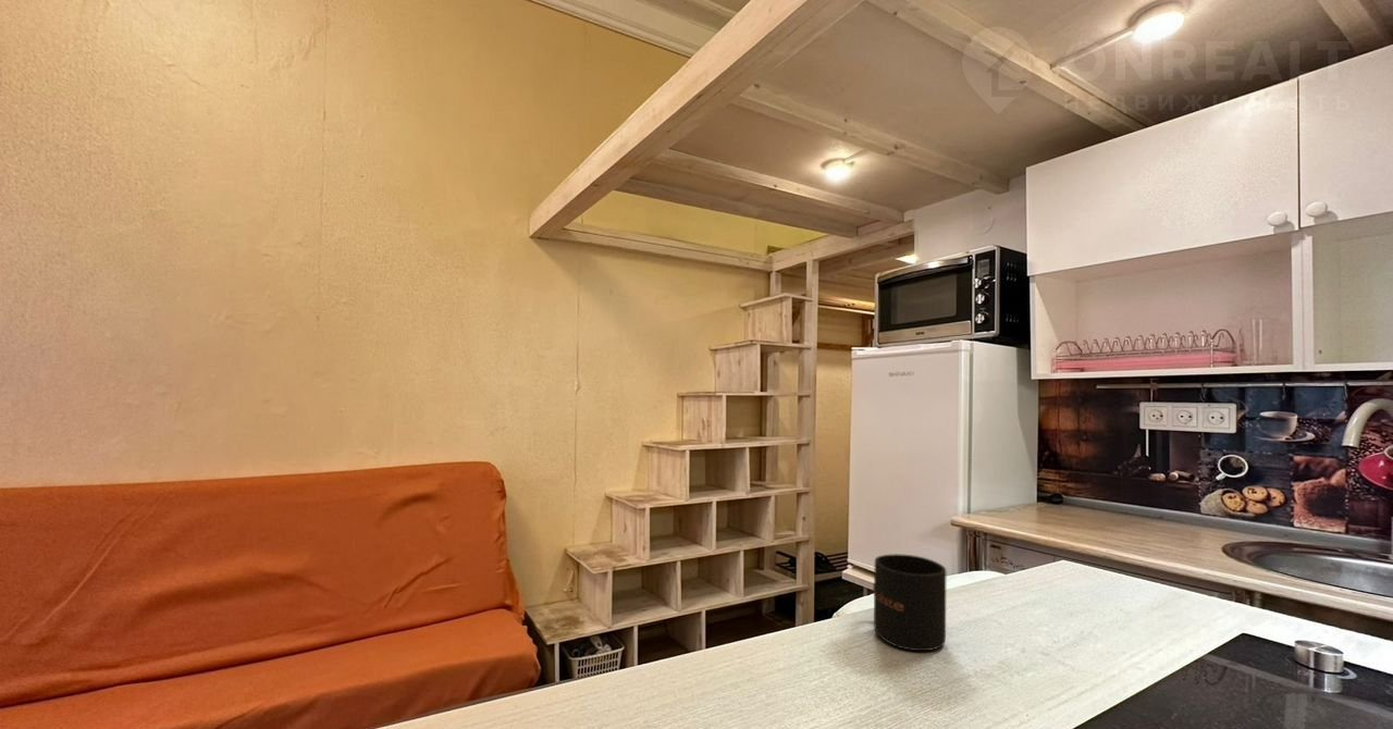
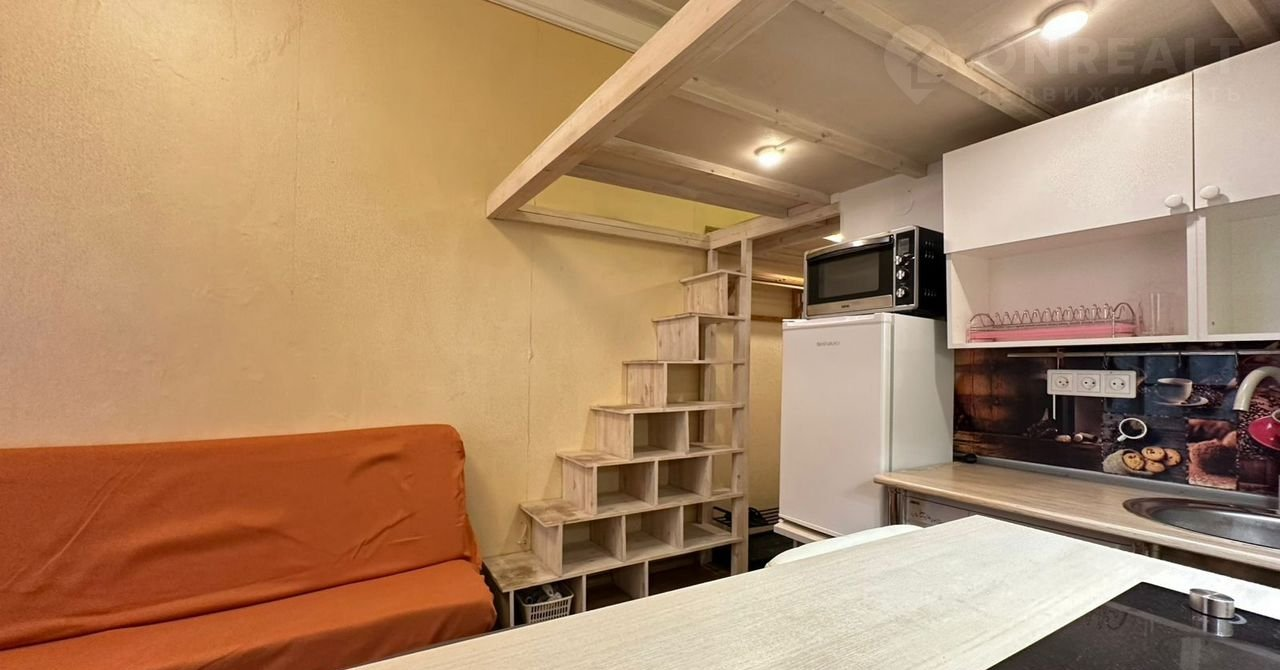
- mug [872,553,947,652]
